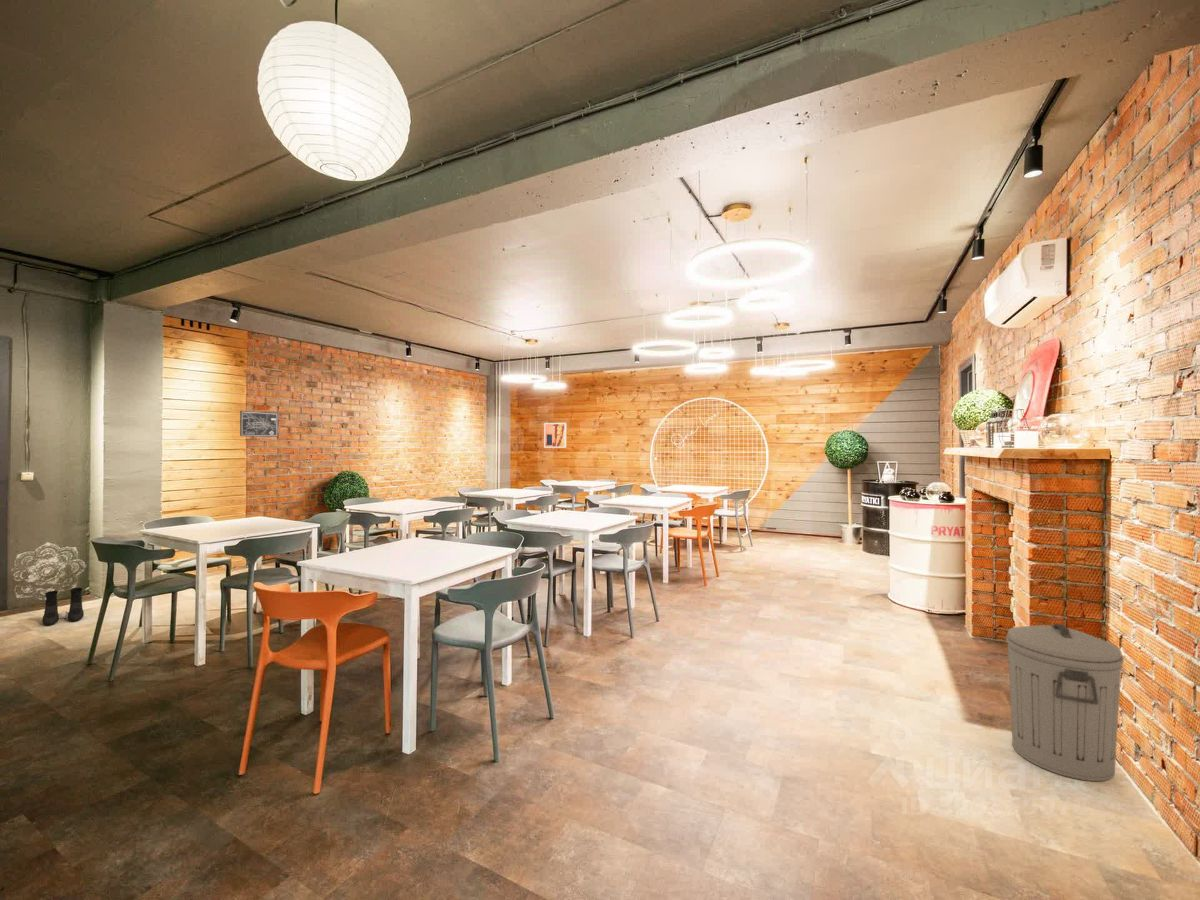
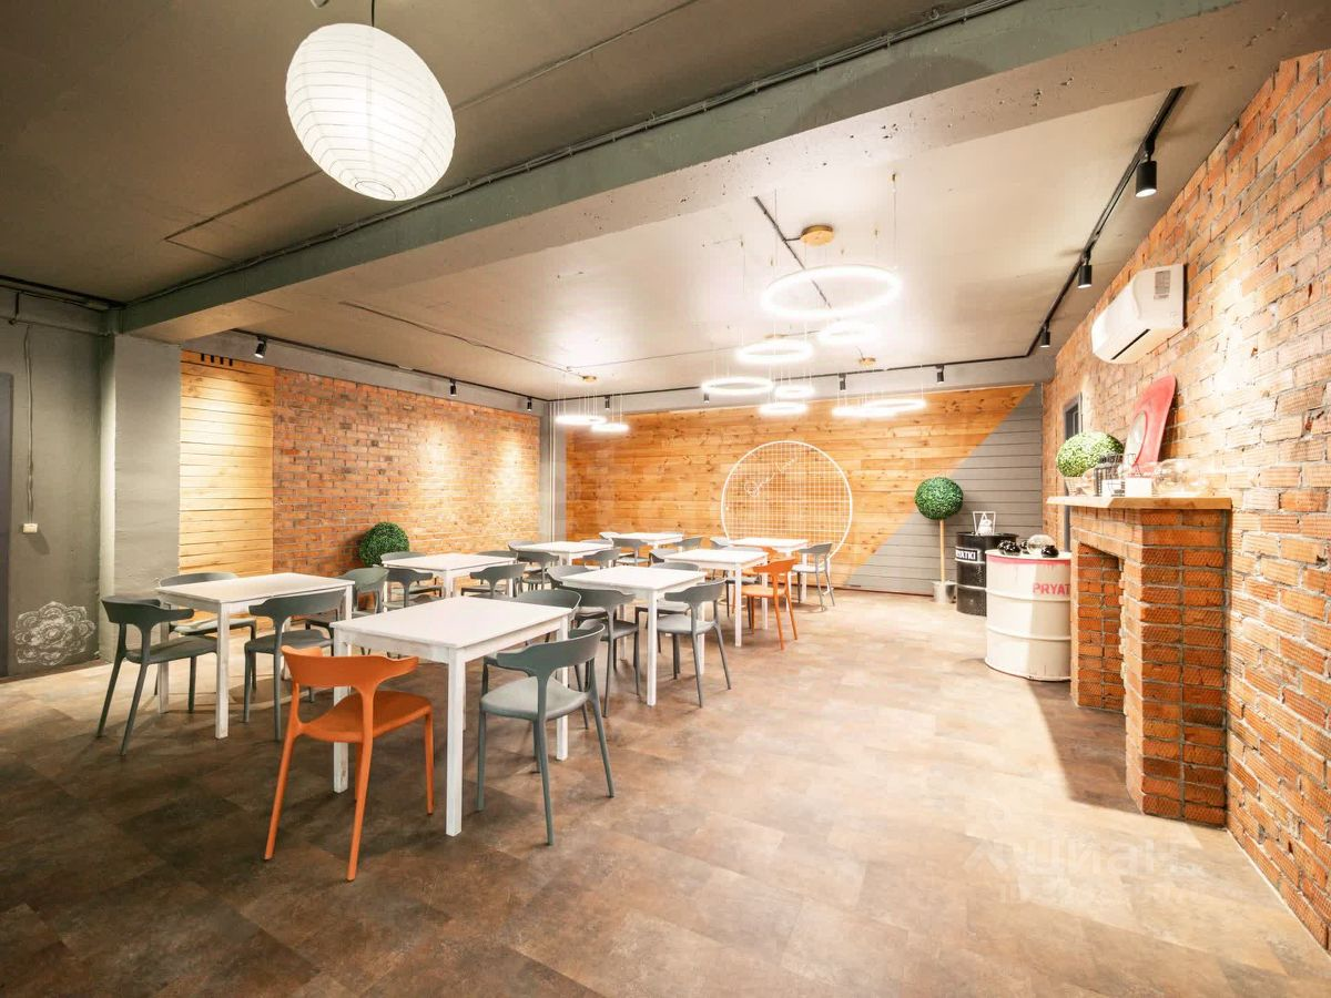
- wall art [543,422,567,449]
- trash can [1005,622,1124,782]
- wall art [239,410,279,438]
- boots [41,587,85,627]
